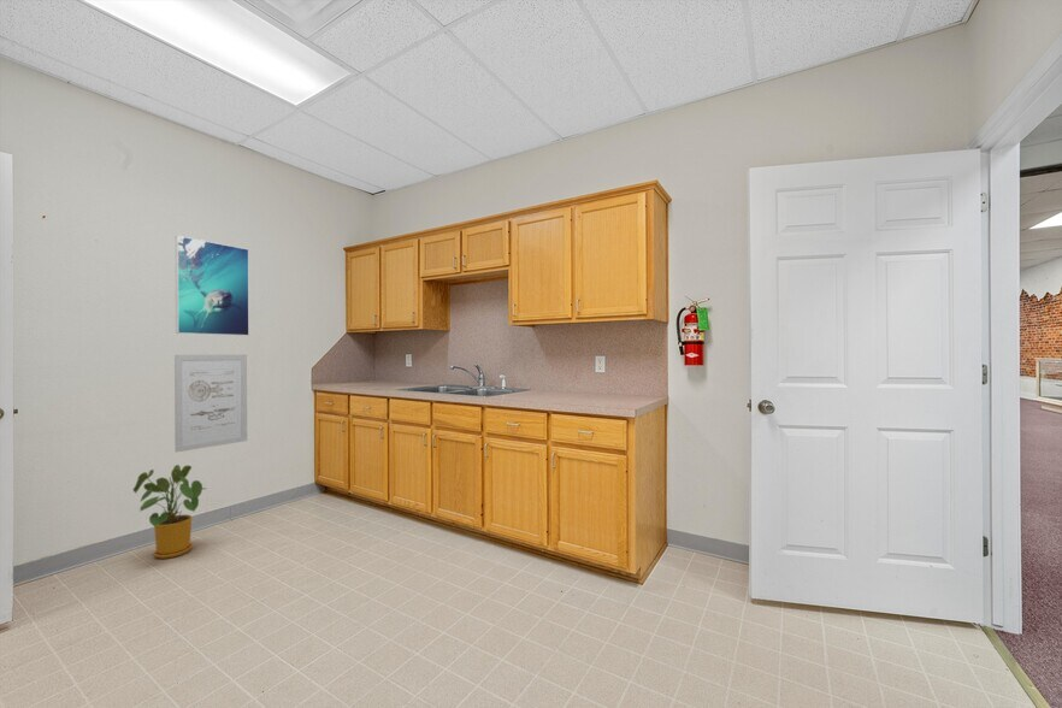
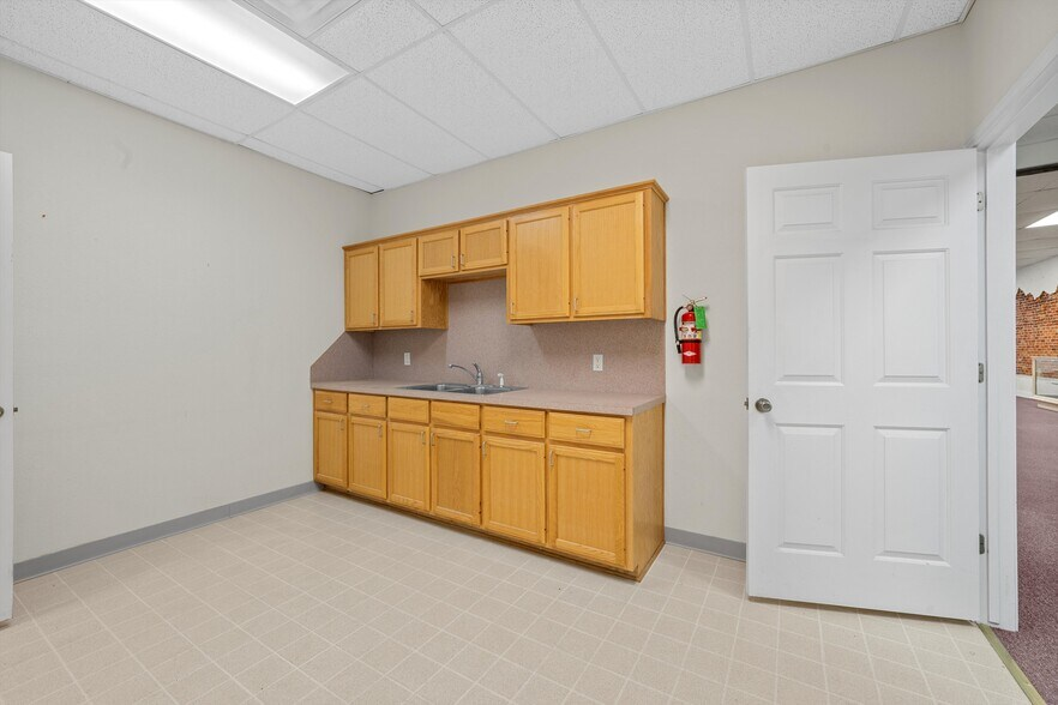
- house plant [132,464,206,560]
- wall art [173,354,248,453]
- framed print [175,235,250,337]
